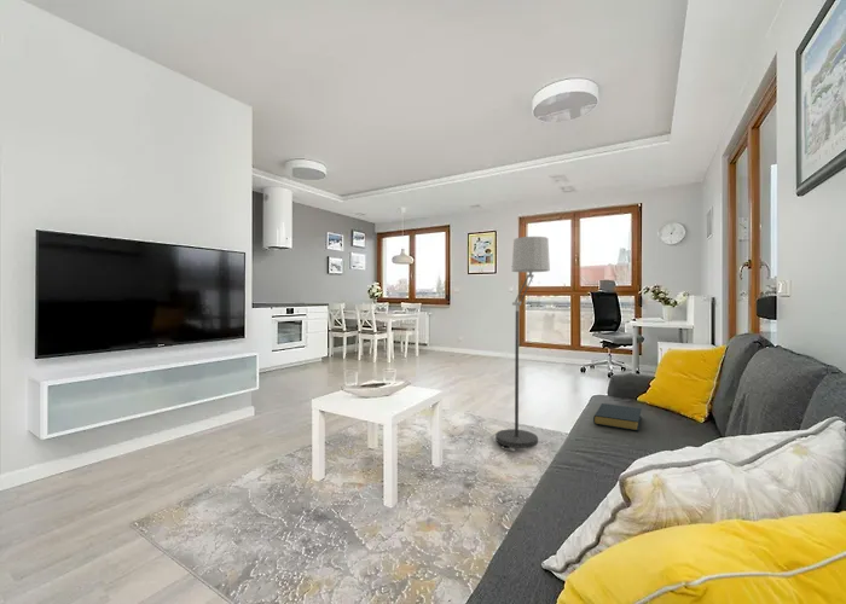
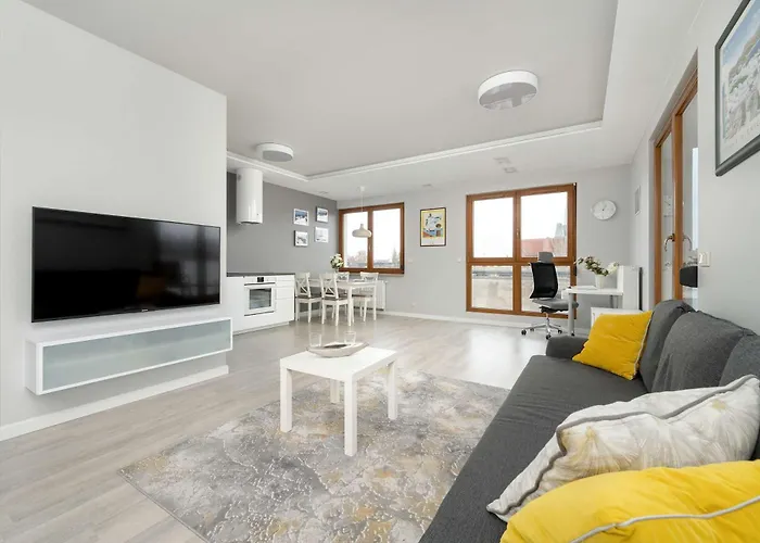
- floor lamp [489,236,551,452]
- hardback book [592,402,643,432]
